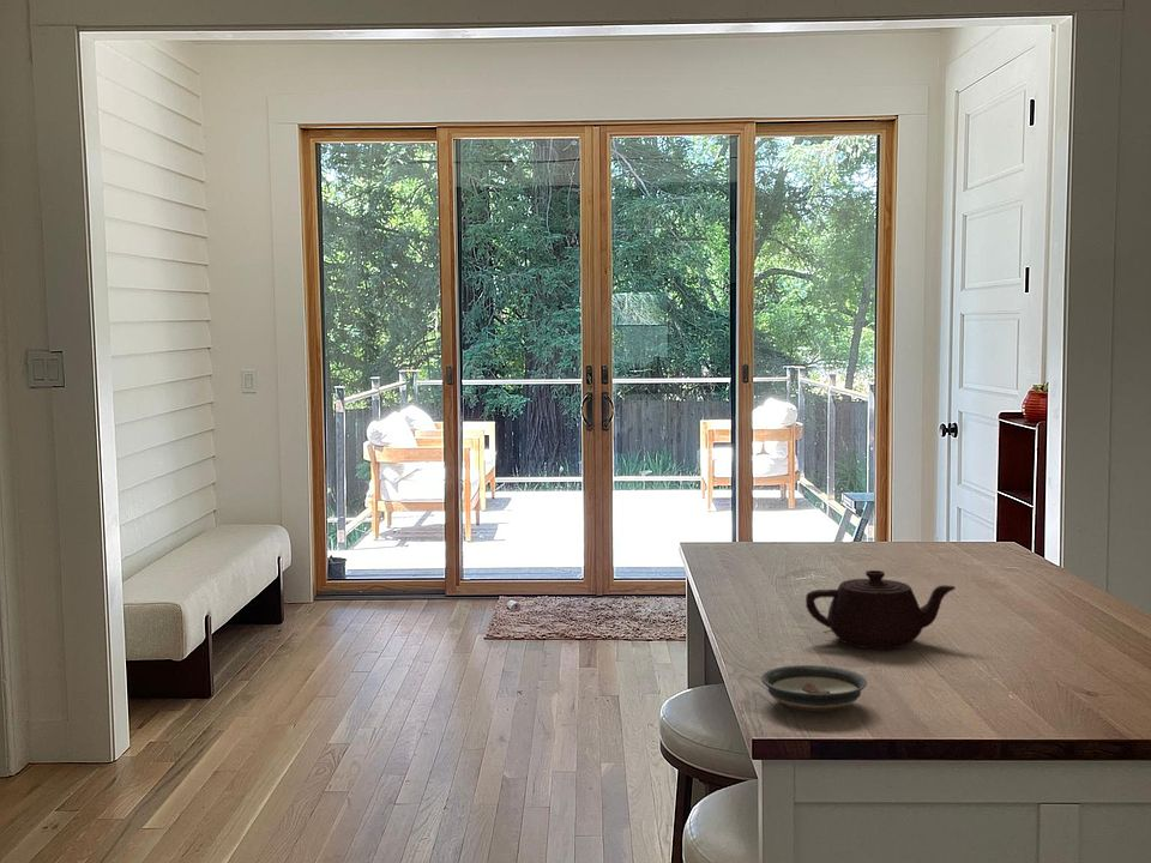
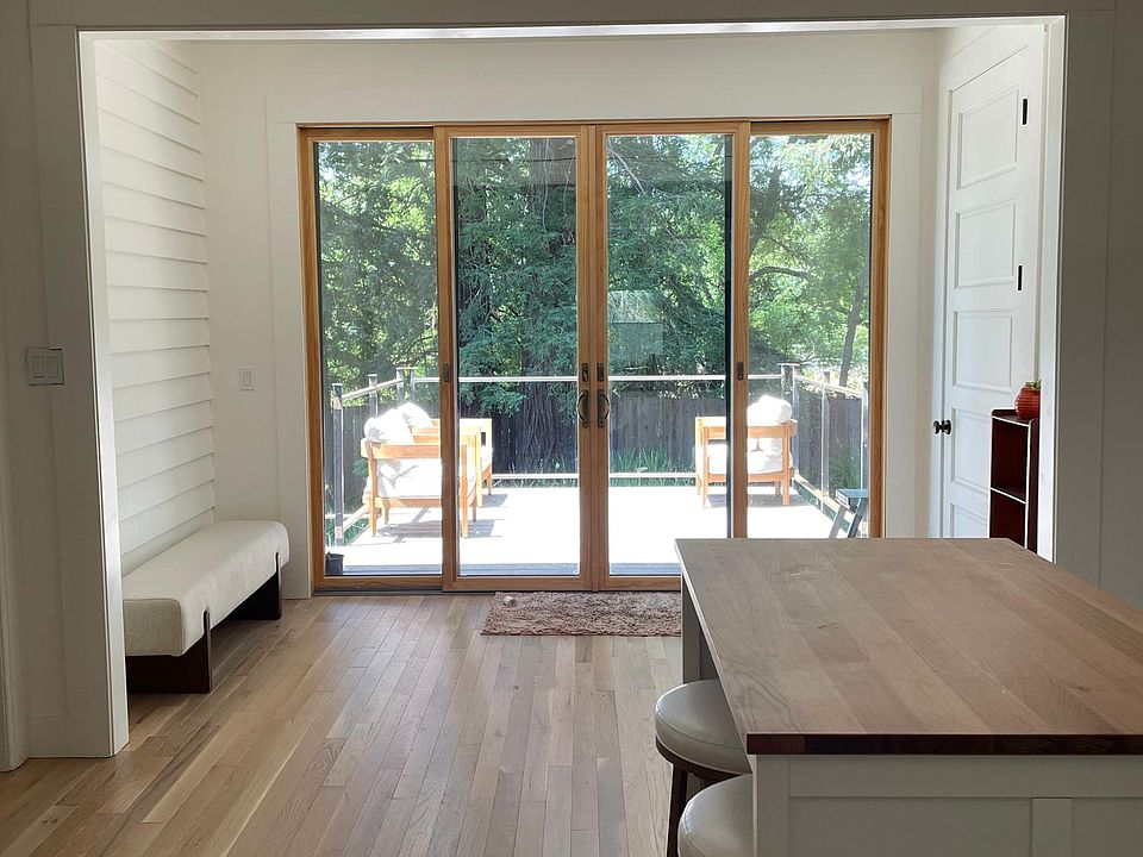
- saucer [760,664,868,712]
- teapot [805,569,956,651]
